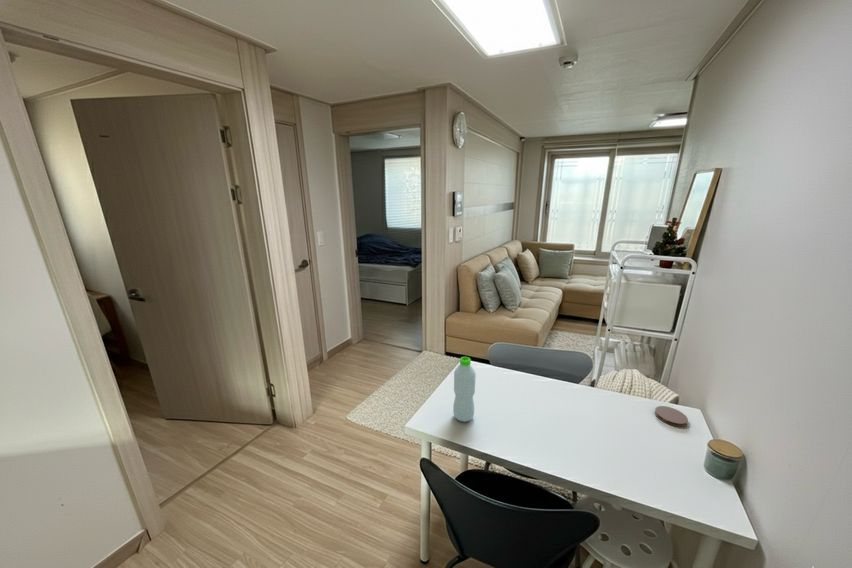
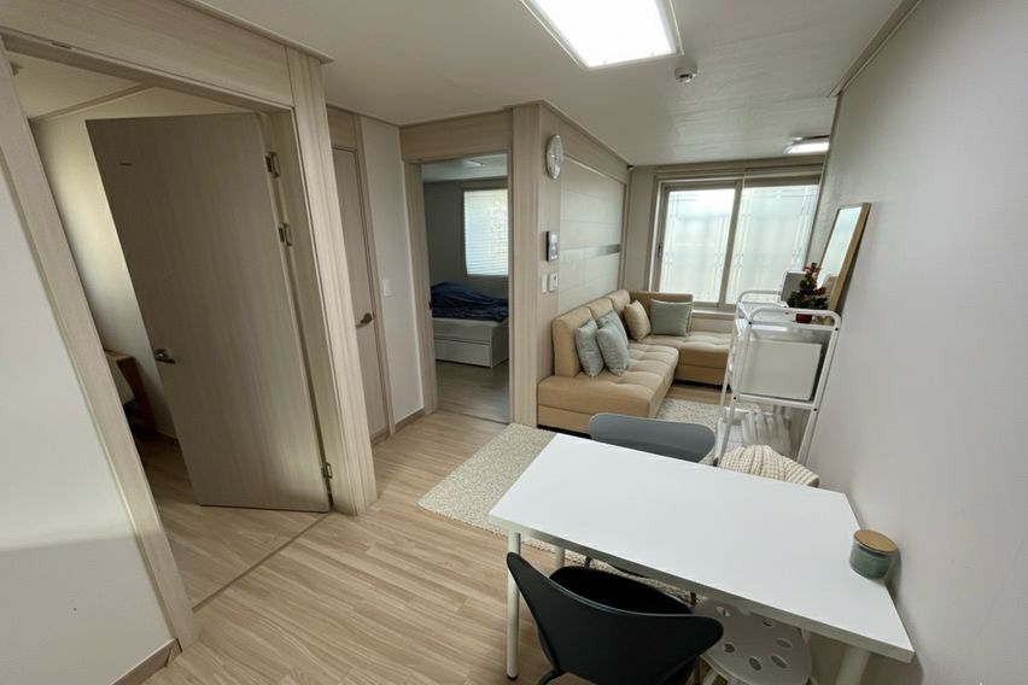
- coaster [654,405,689,428]
- water bottle [452,356,477,423]
